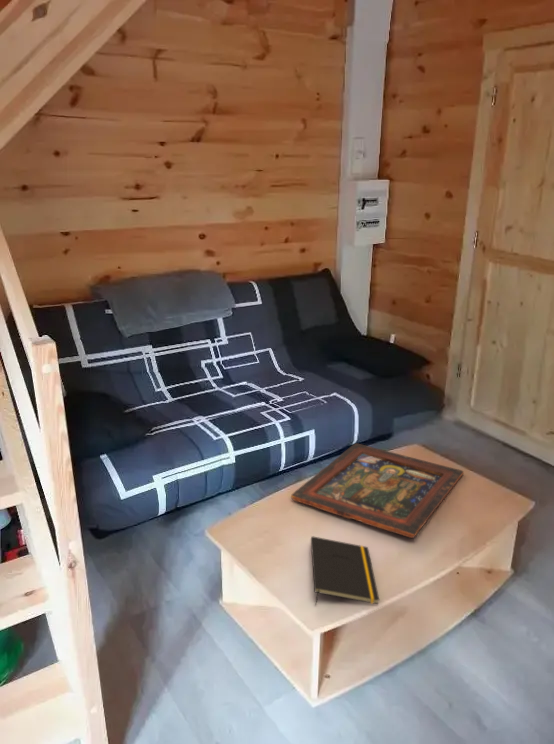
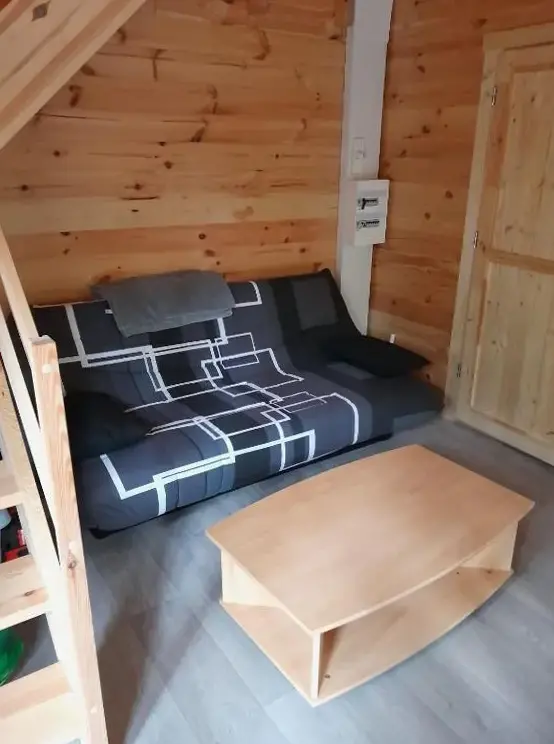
- notepad [310,535,380,606]
- religious icon [290,442,465,539]
